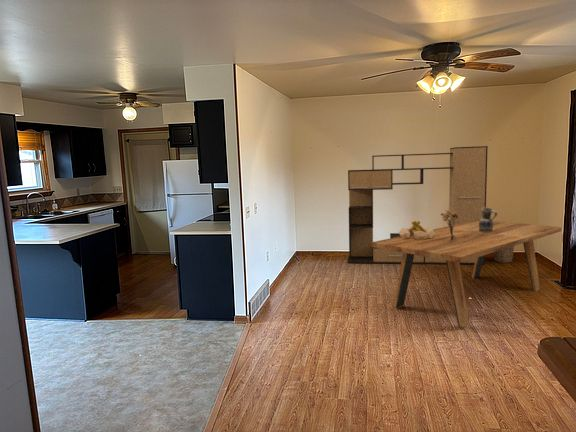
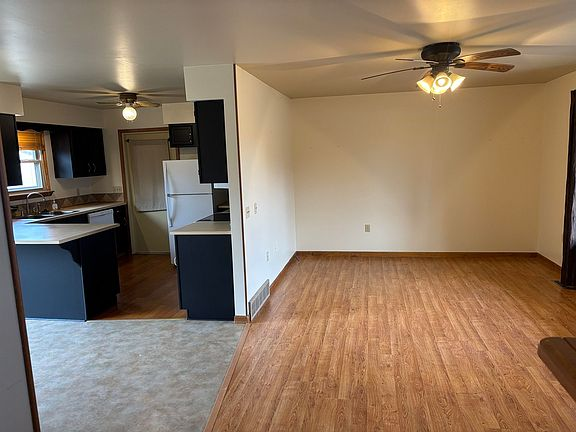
- dining table [371,220,562,329]
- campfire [398,220,435,240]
- media console [347,145,489,265]
- ceramic jug [479,206,498,232]
- bouquet [440,209,458,241]
- basket [493,246,515,264]
